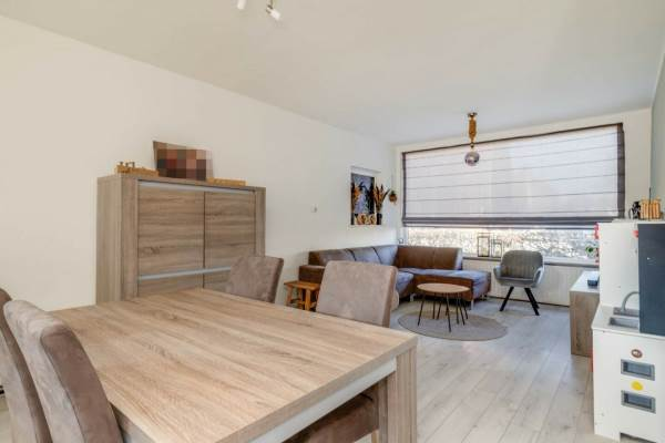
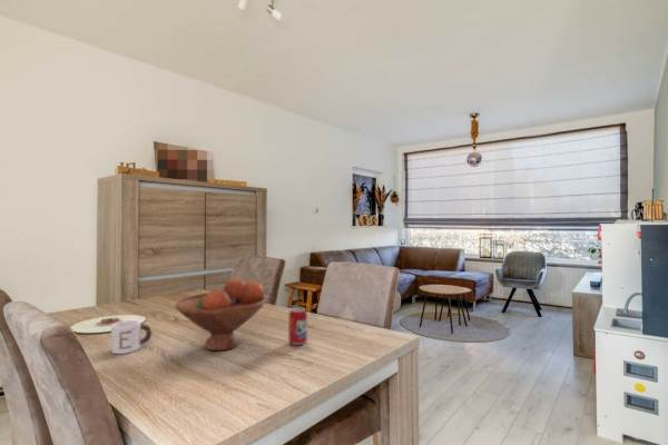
+ beverage can [287,306,308,346]
+ fruit bowl [174,278,267,352]
+ plate [69,314,147,334]
+ mug [110,320,153,355]
